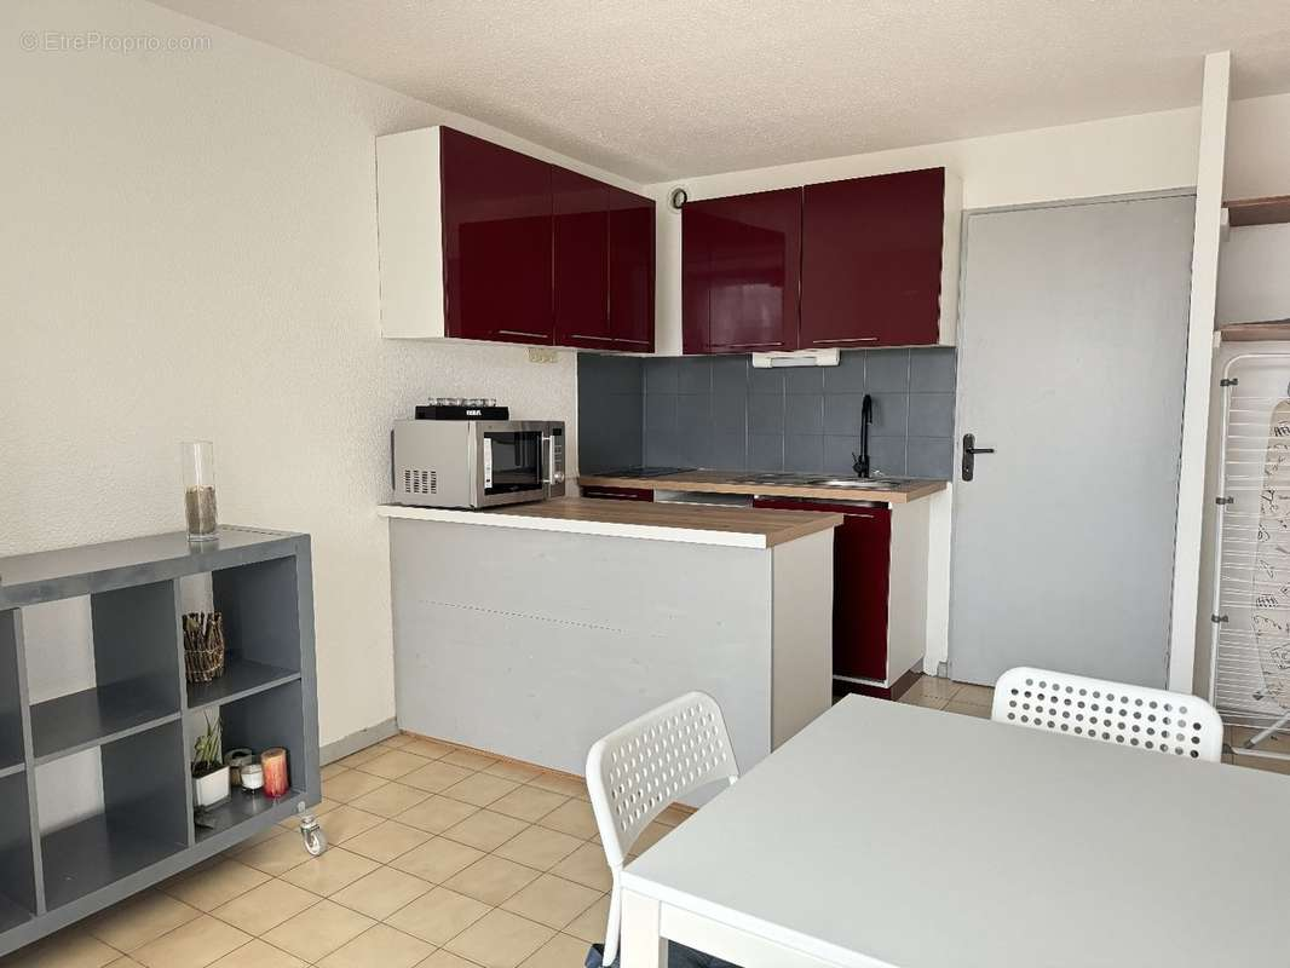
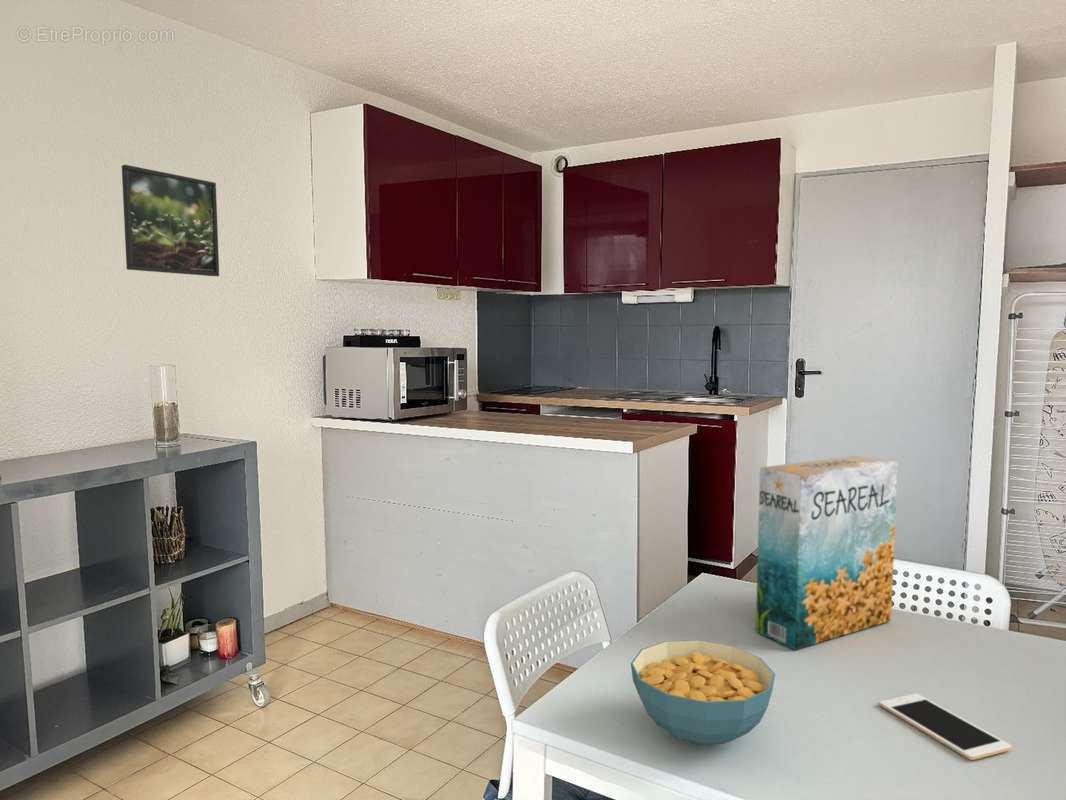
+ cell phone [878,693,1012,761]
+ cereal box [755,455,899,650]
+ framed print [121,164,220,277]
+ cereal bowl [630,639,776,746]
